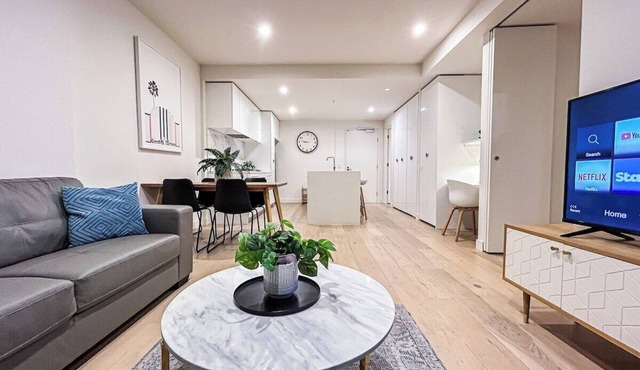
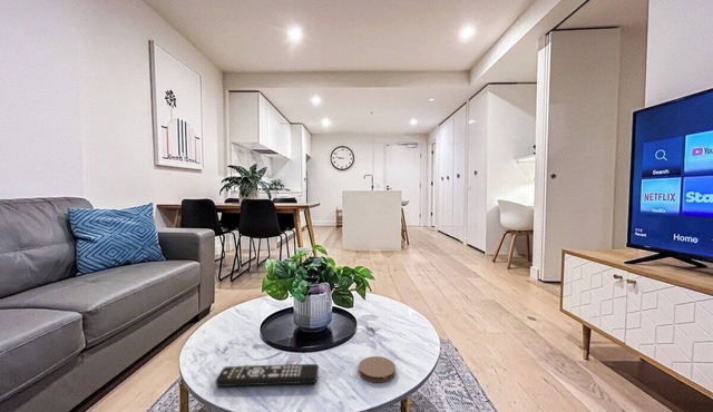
+ remote control [215,363,320,388]
+ coaster [358,355,397,383]
